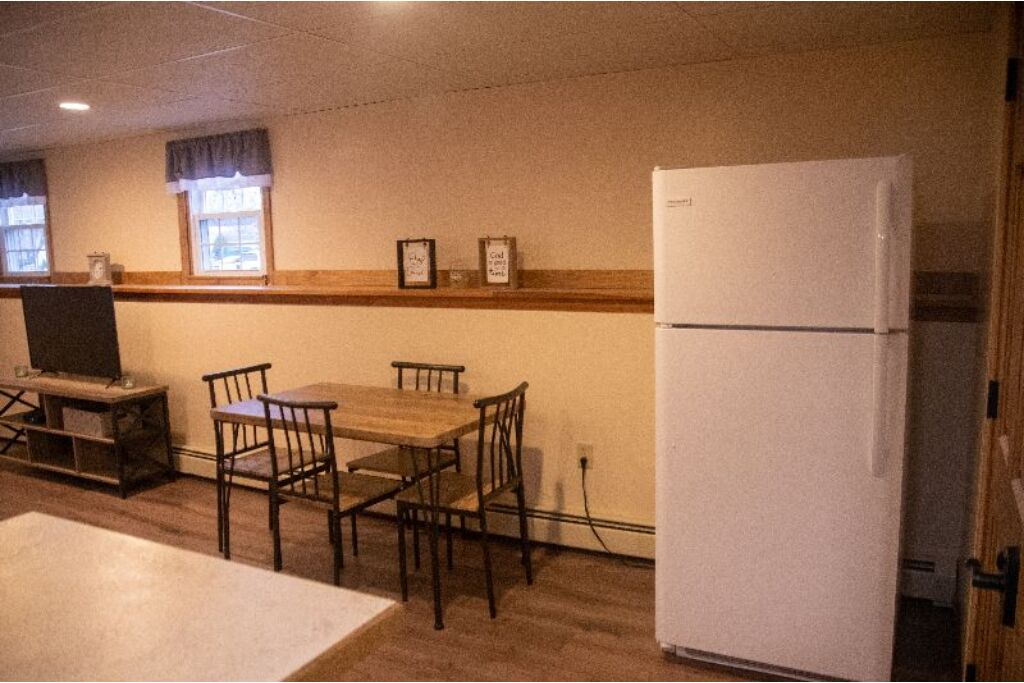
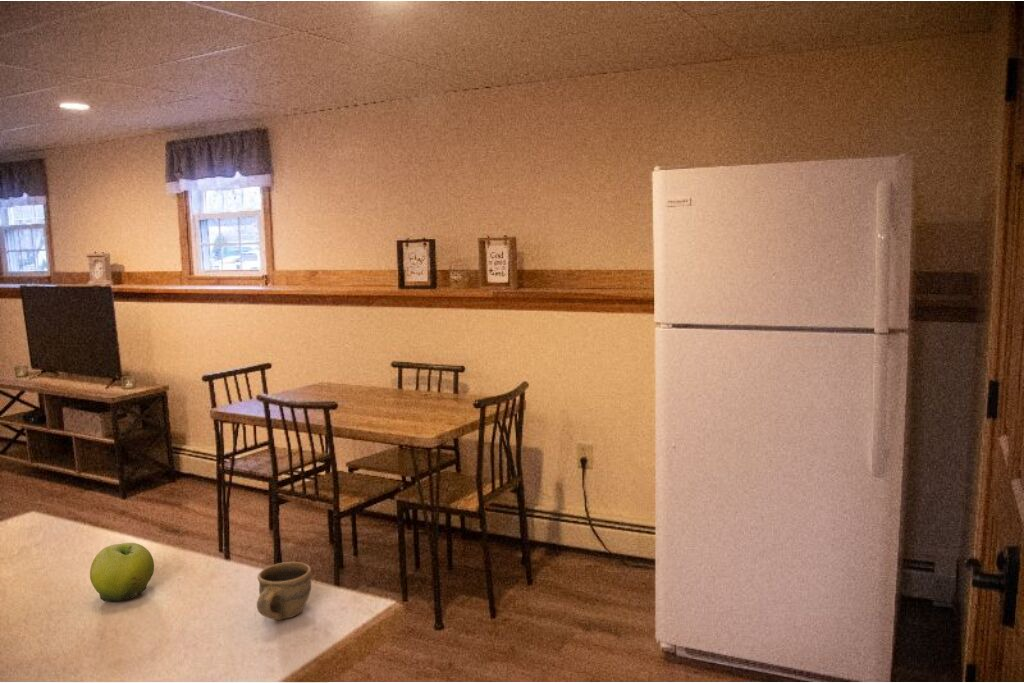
+ fruit [89,542,155,602]
+ cup [256,561,312,621]
